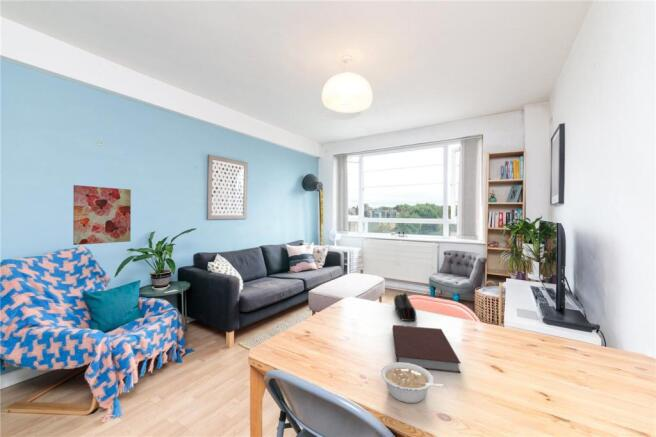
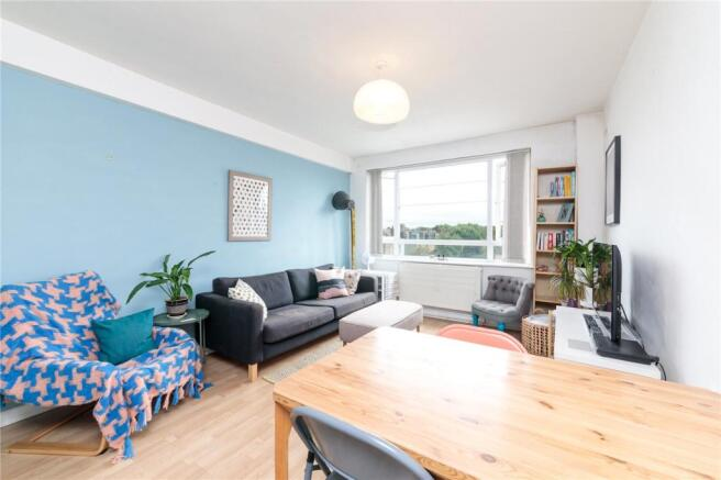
- notebook [391,324,462,374]
- wall art [72,184,132,246]
- legume [380,362,445,404]
- pencil case [393,292,417,322]
